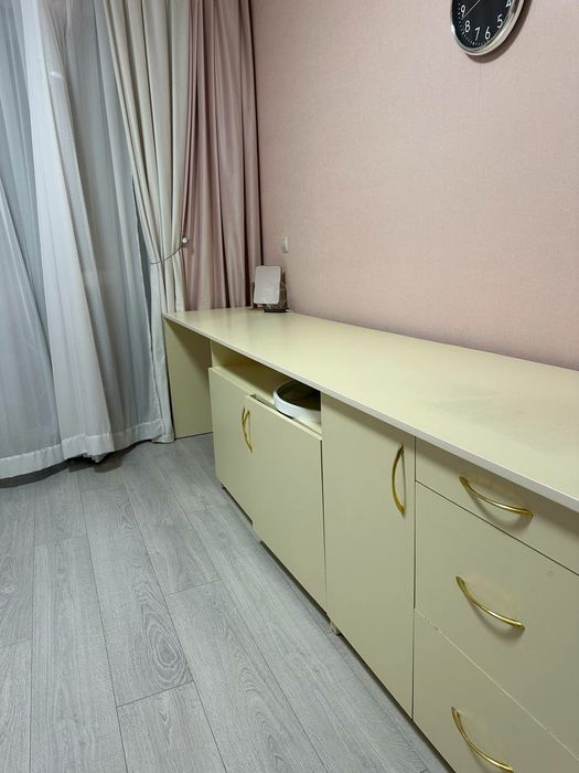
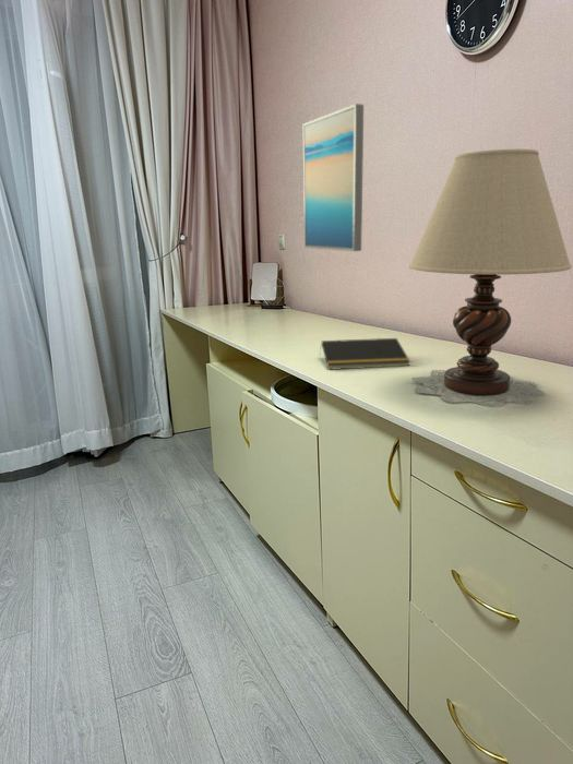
+ wall art [302,103,365,252]
+ table lamp [408,148,573,408]
+ notepad [319,337,411,371]
